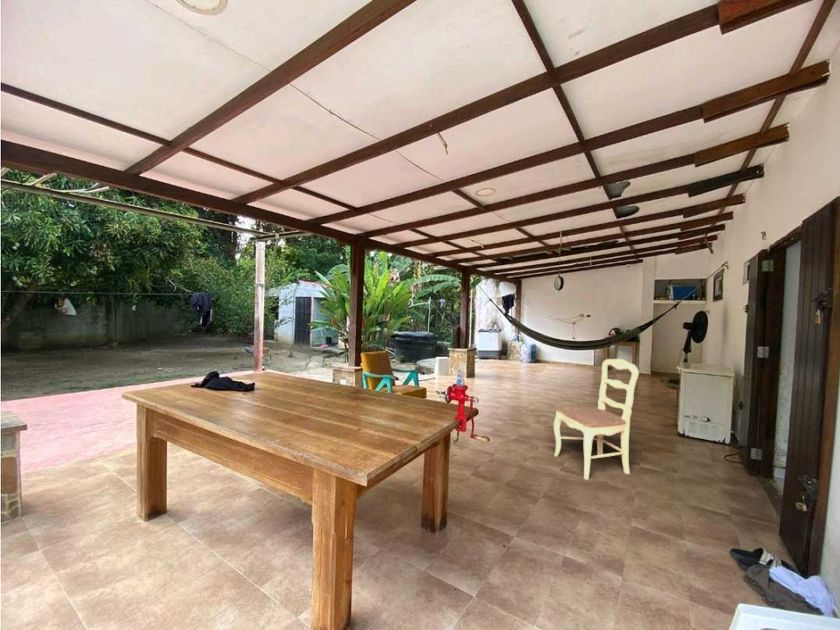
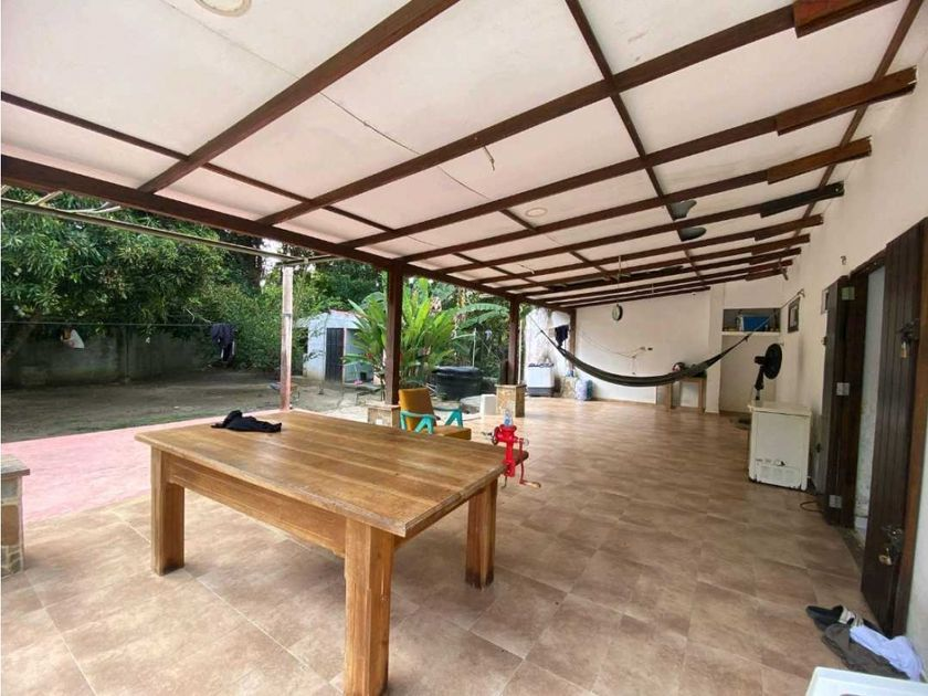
- chair [553,358,640,481]
